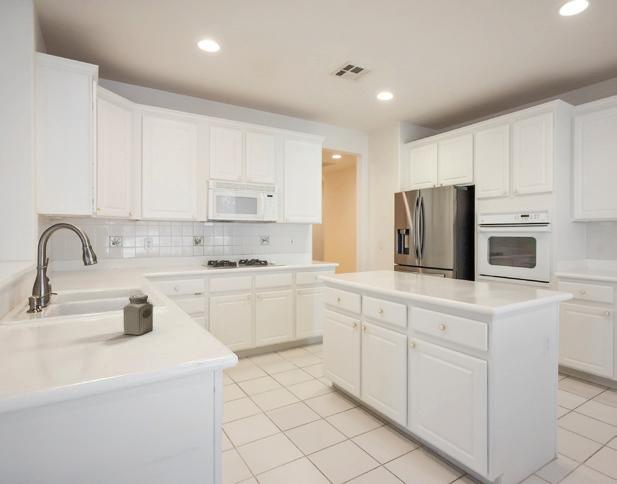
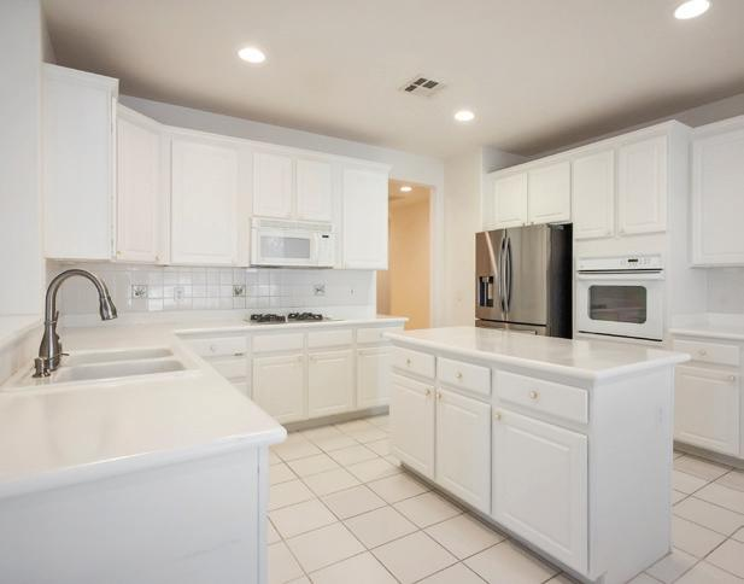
- salt shaker [122,293,154,336]
